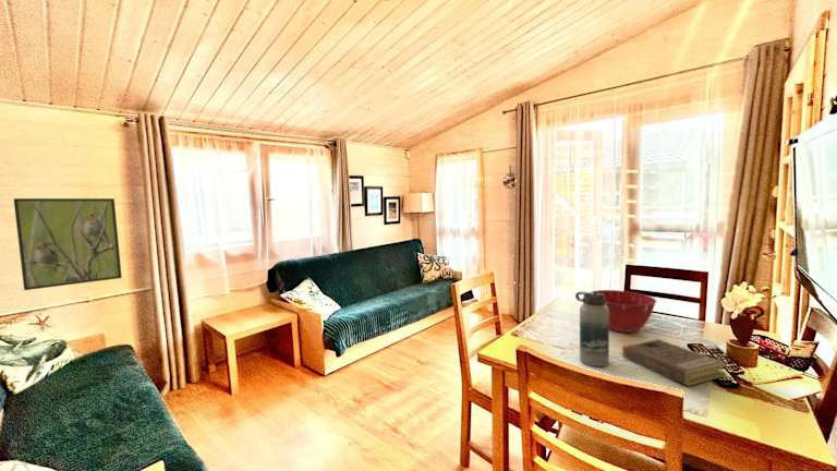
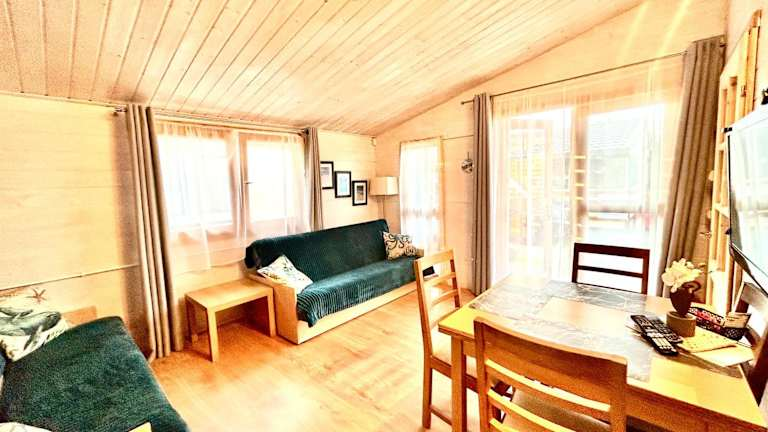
- mixing bowl [591,289,657,334]
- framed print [13,197,123,291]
- water bottle [574,290,610,367]
- book [621,338,728,387]
